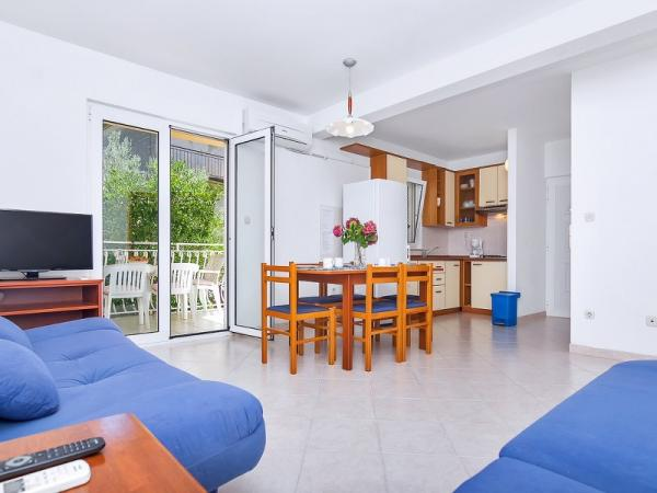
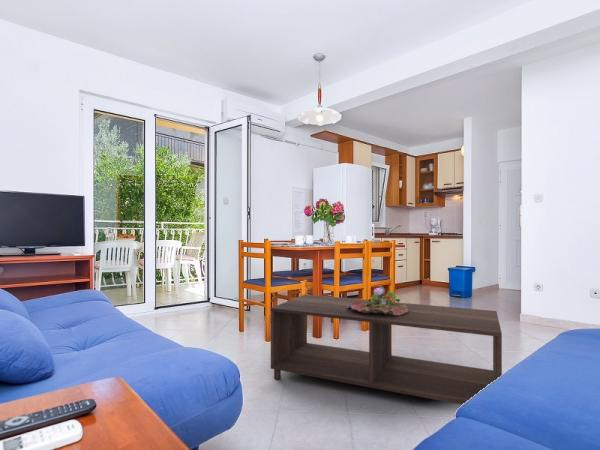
+ coffee table [270,293,503,406]
+ potted flower [346,285,408,316]
